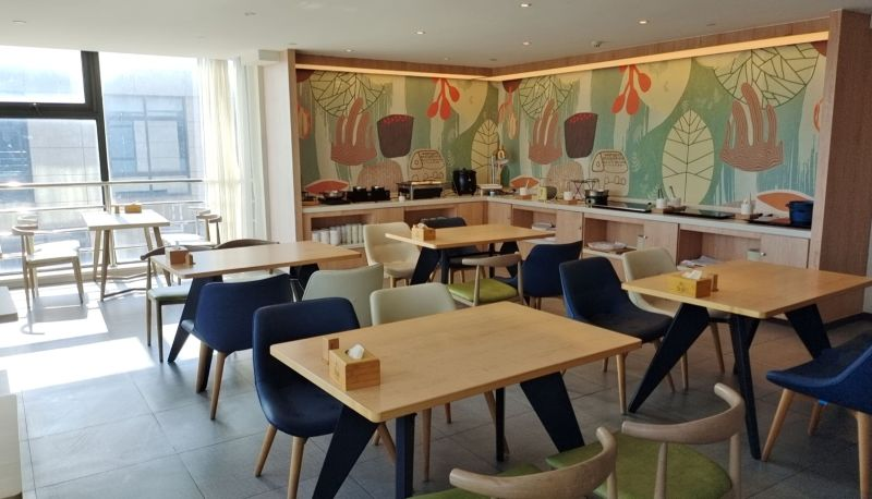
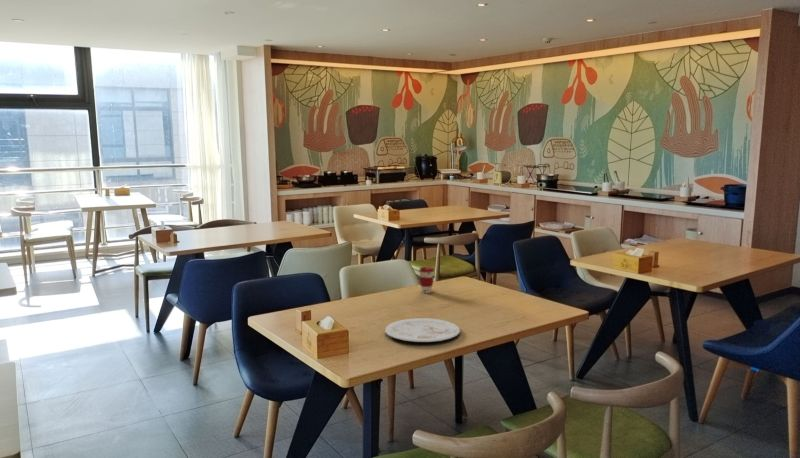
+ coffee cup [418,266,436,294]
+ plate [384,317,461,343]
